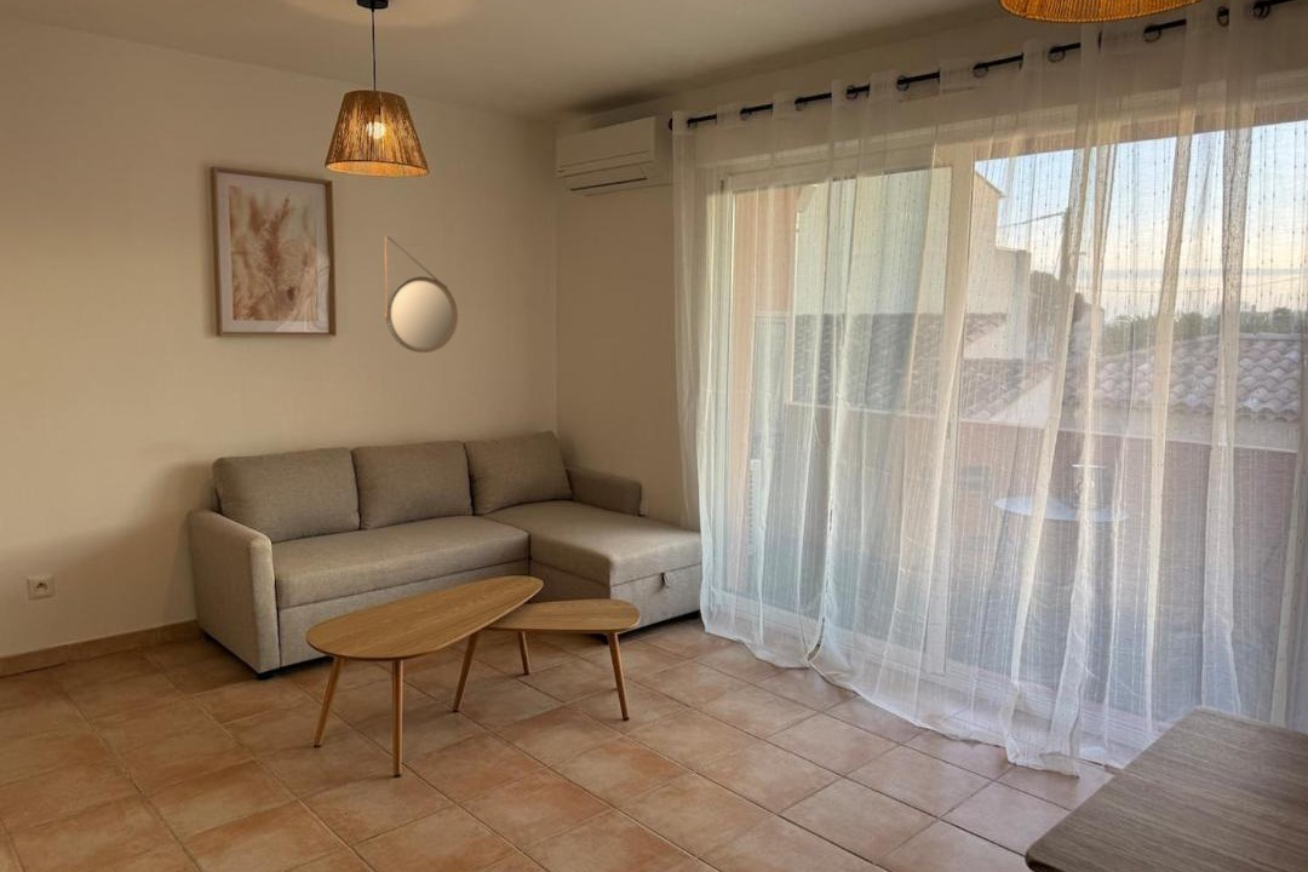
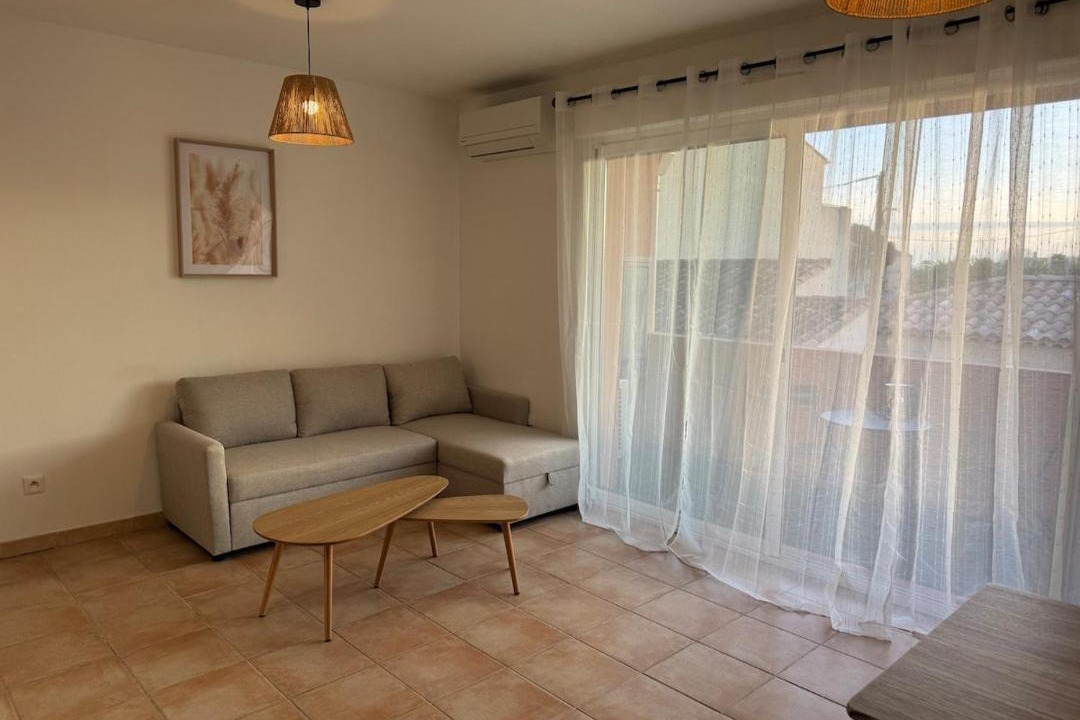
- home mirror [384,235,459,354]
